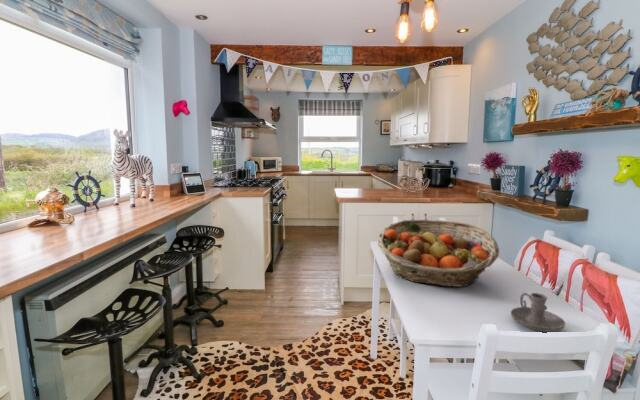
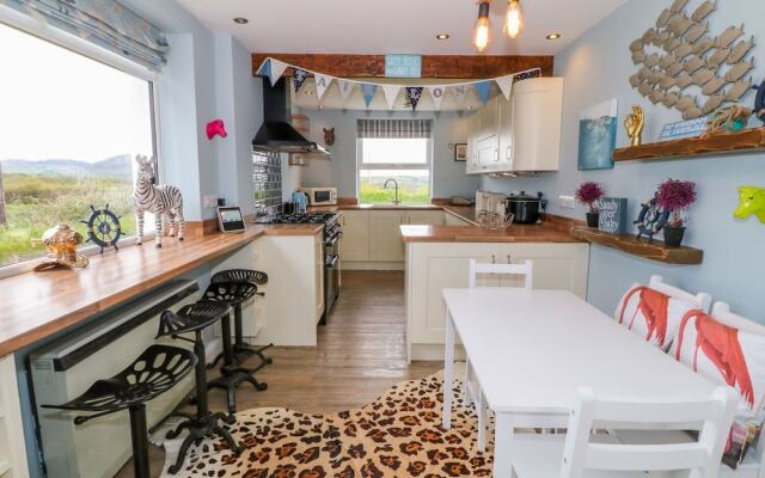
- fruit basket [376,219,500,288]
- candle holder [510,292,566,333]
